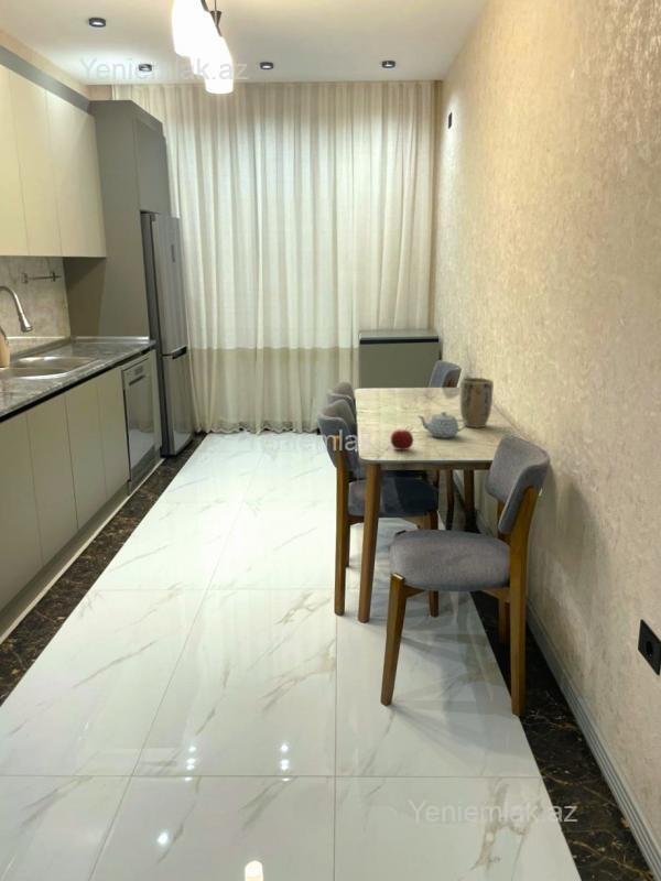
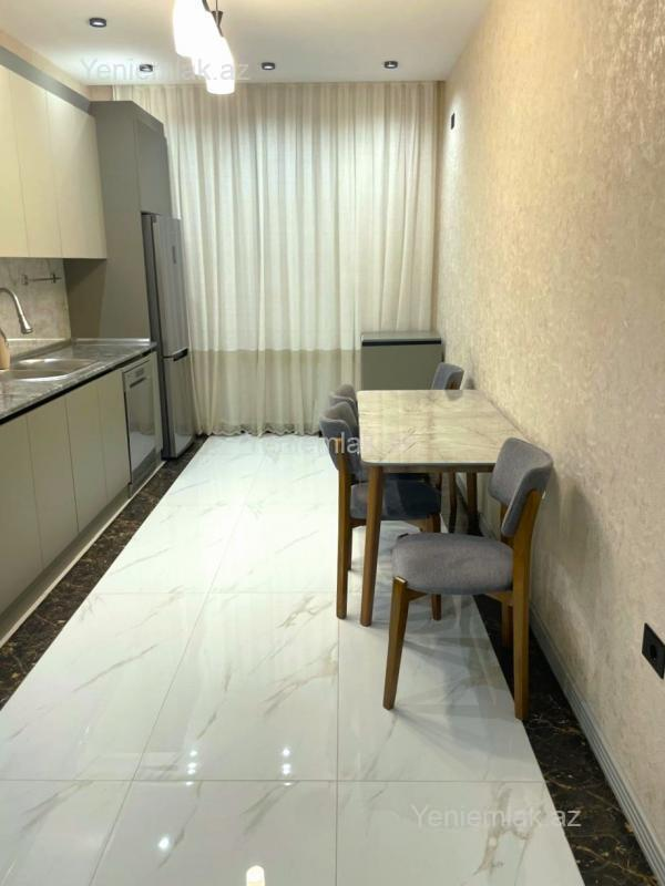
- teapot [418,411,467,439]
- plant pot [459,377,495,428]
- fruit [390,428,414,452]
